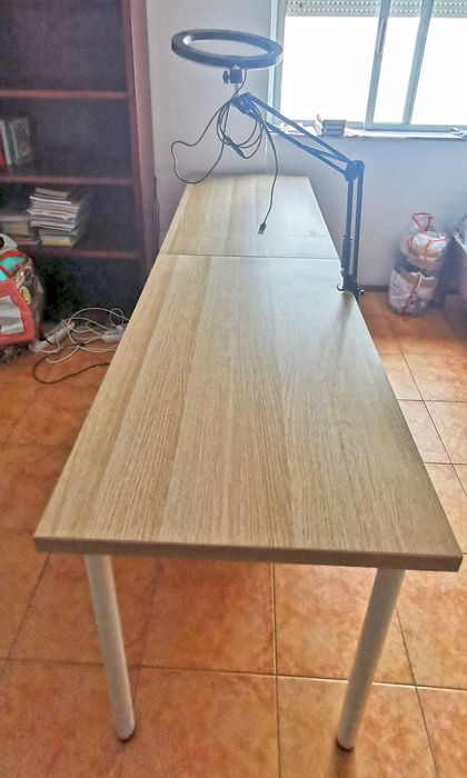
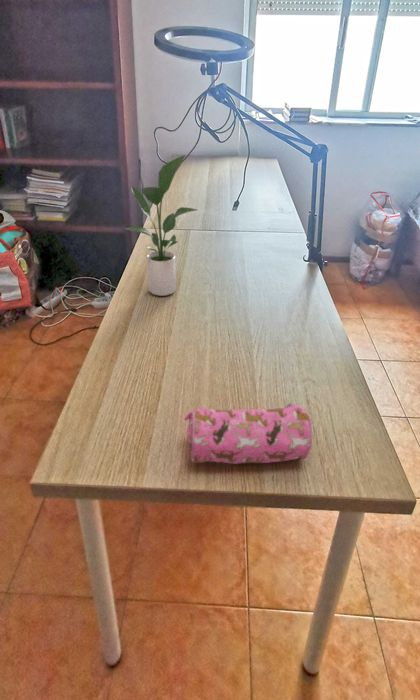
+ potted plant [123,154,198,297]
+ pencil case [183,402,313,465]
